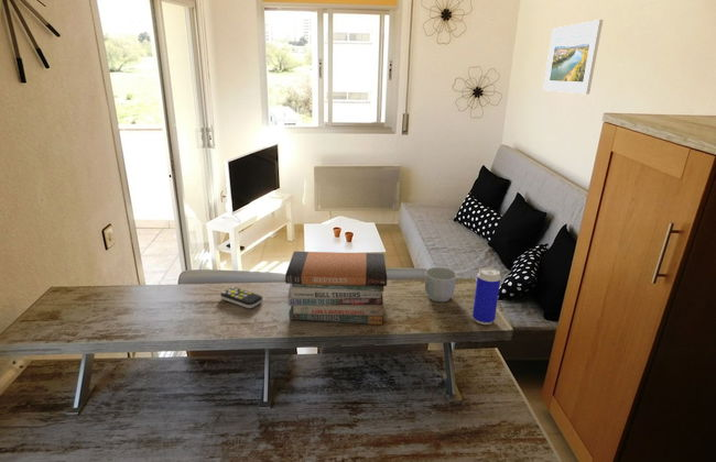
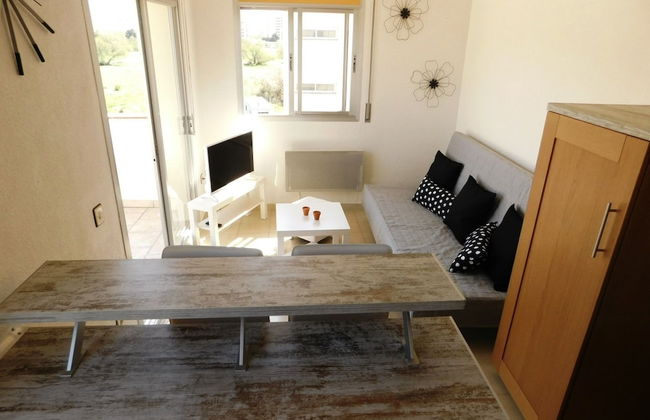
- beverage can [471,266,501,326]
- book stack [284,250,388,326]
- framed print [542,19,604,95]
- mug [424,266,458,302]
- remote control [219,286,263,309]
